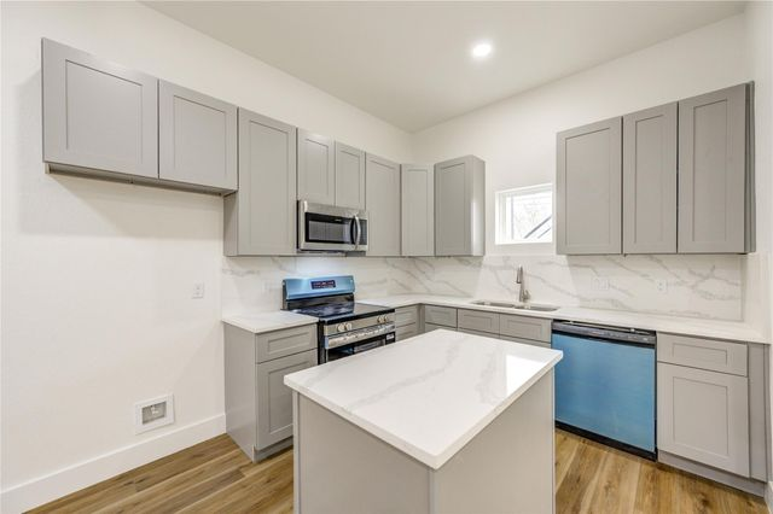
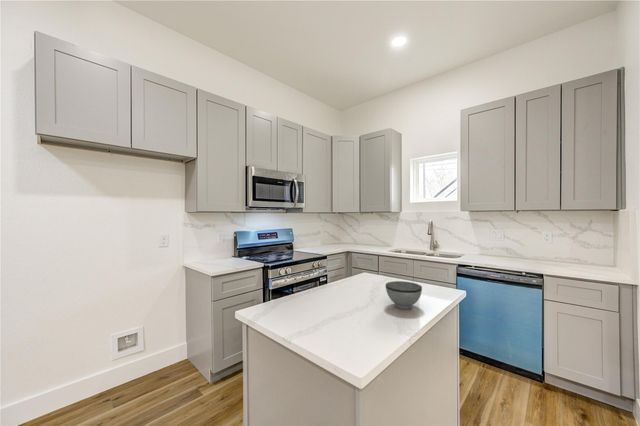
+ bowl [385,280,423,310]
